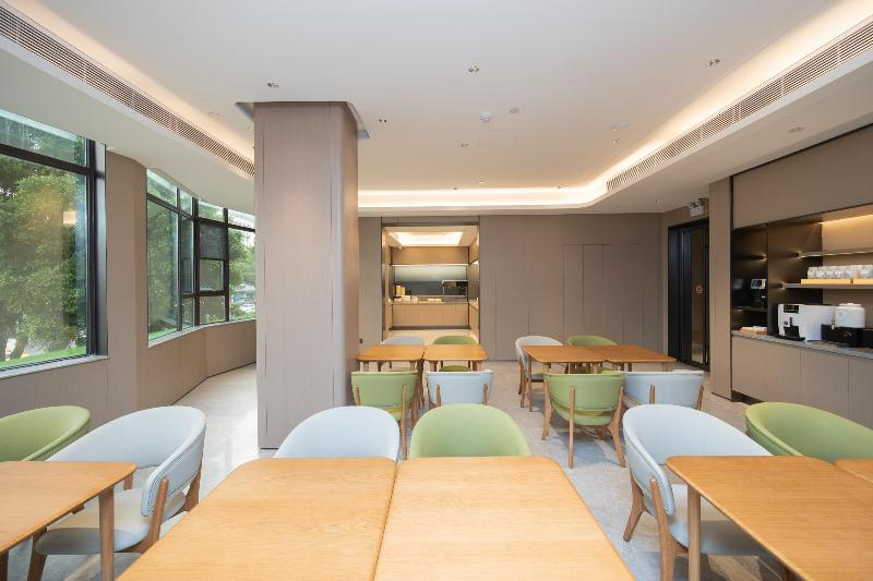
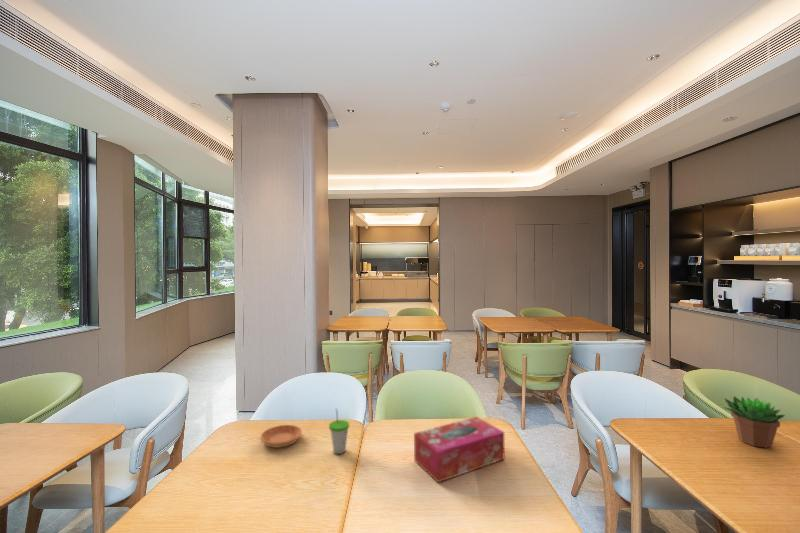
+ cup [328,407,350,455]
+ saucer [259,424,303,449]
+ succulent plant [723,395,786,449]
+ tissue box [413,416,506,483]
